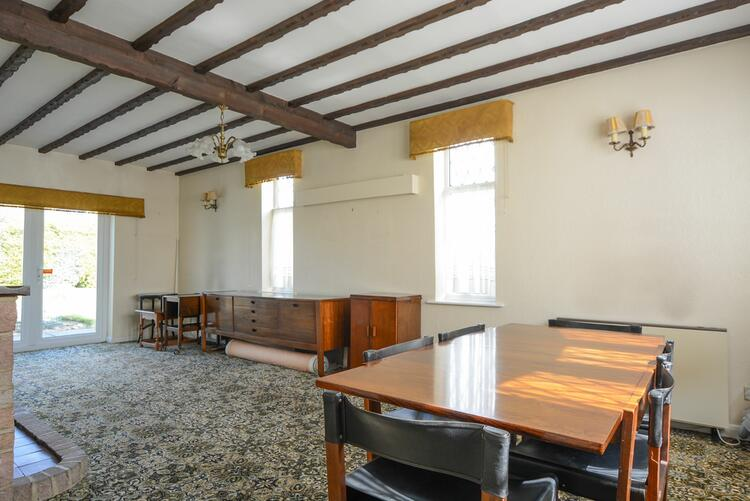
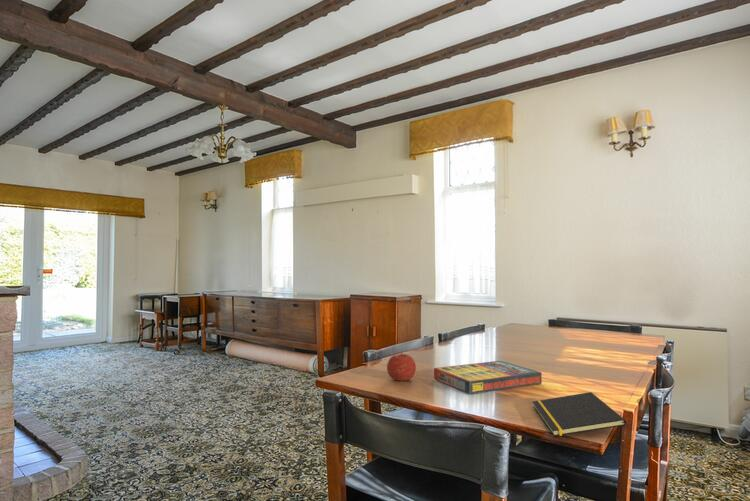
+ game compilation box [433,360,543,395]
+ fruit [386,350,417,382]
+ notepad [532,391,627,437]
